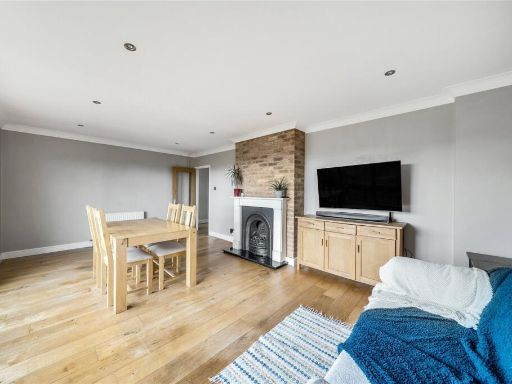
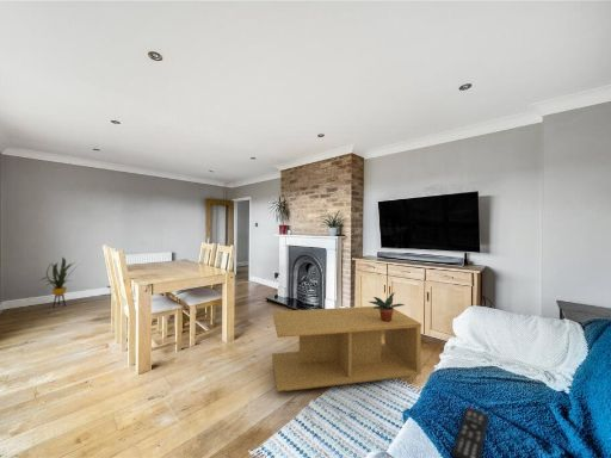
+ house plant [38,255,80,309]
+ potted plant [368,292,406,322]
+ remote control [451,406,489,458]
+ coffee table [271,305,422,392]
